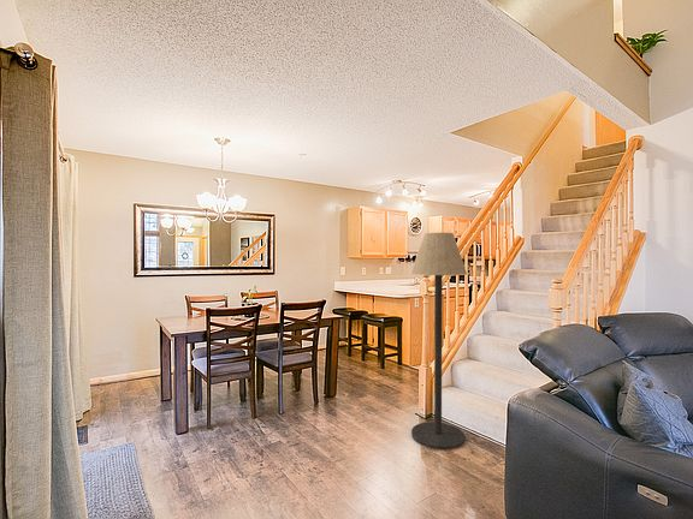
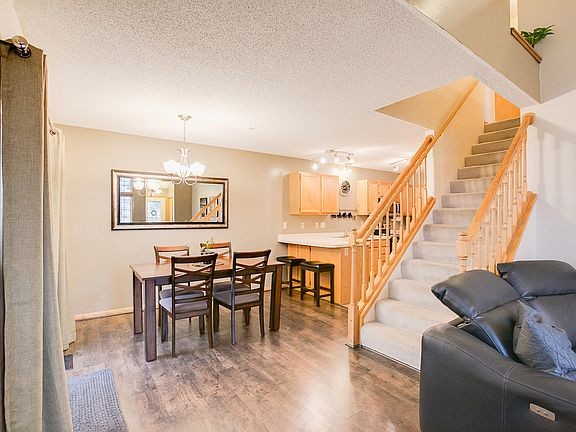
- floor lamp [410,232,468,451]
